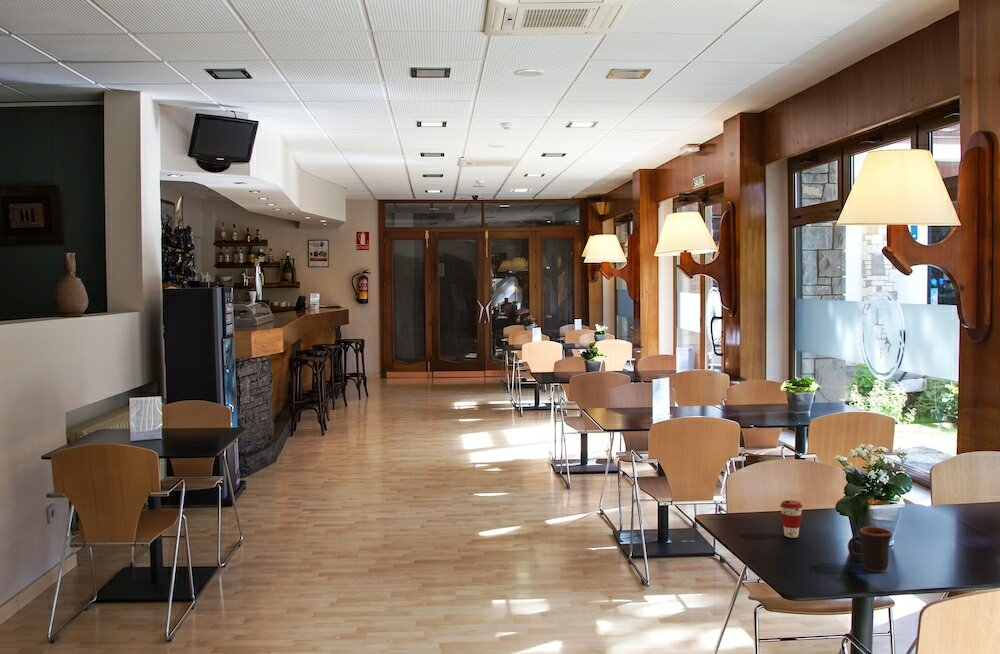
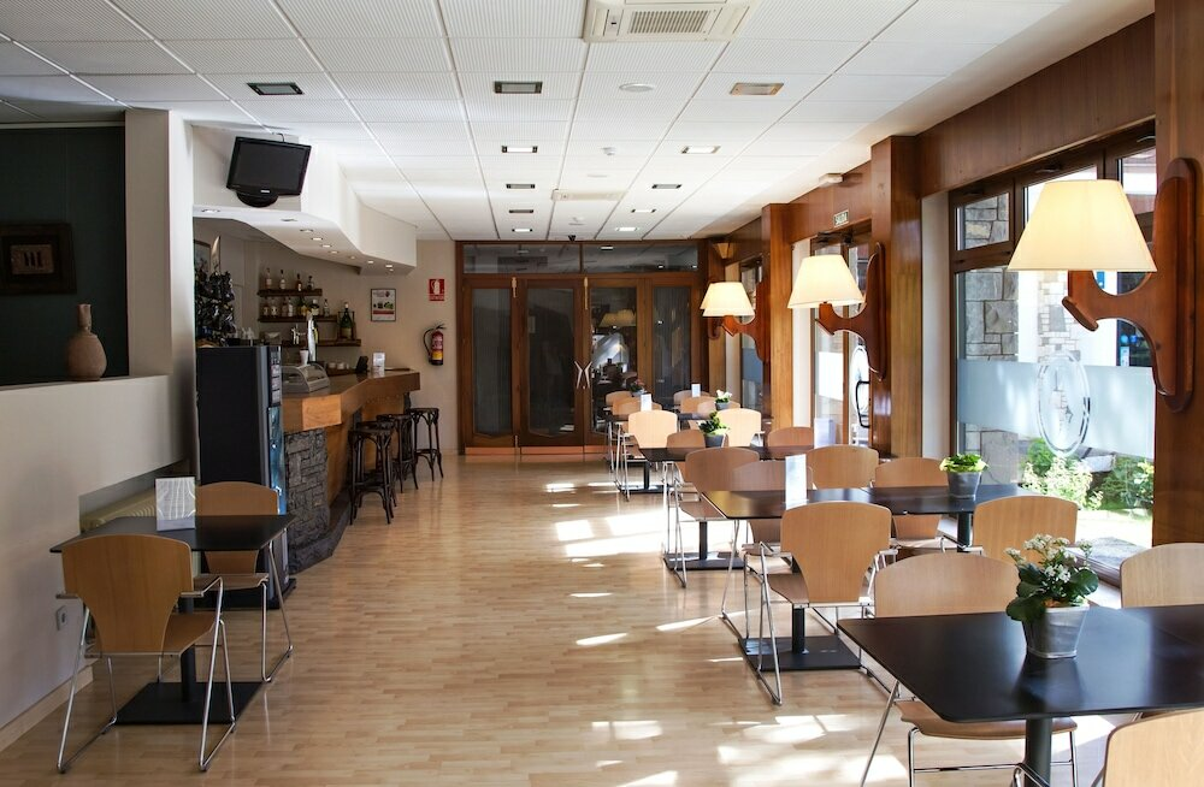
- coffee cup [779,499,804,539]
- mug [847,526,894,573]
